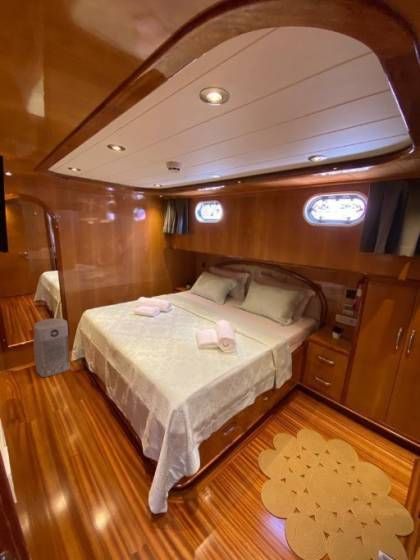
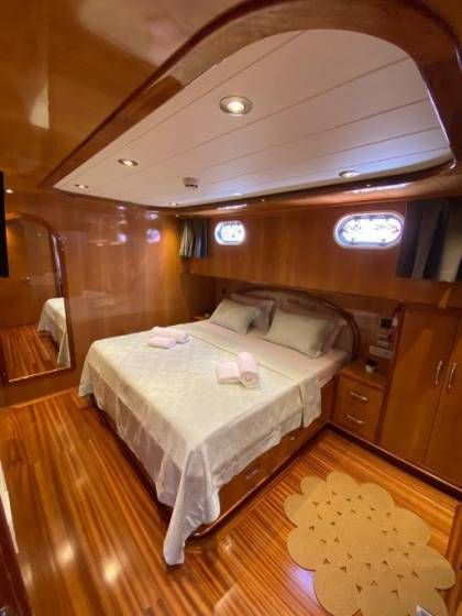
- air purifier [32,317,71,378]
